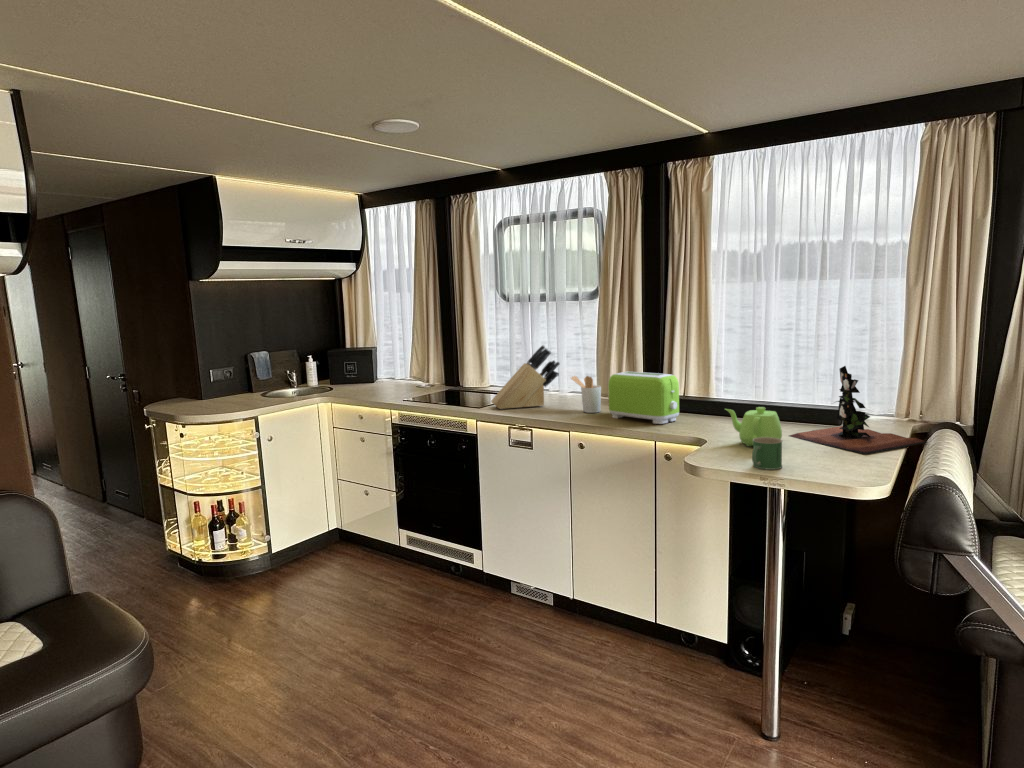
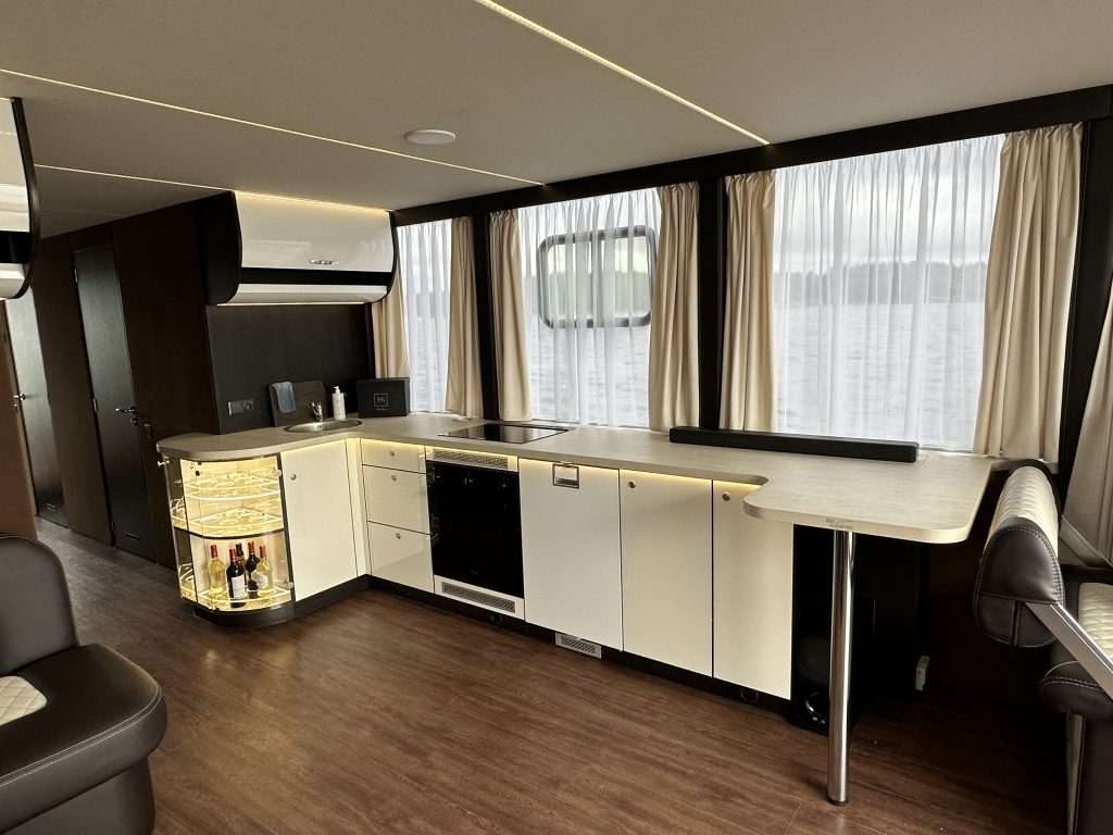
- mug [751,437,783,471]
- plant [789,365,929,455]
- knife block [490,344,561,410]
- toaster [607,371,680,425]
- teapot [724,406,783,447]
- utensil holder [569,375,602,414]
